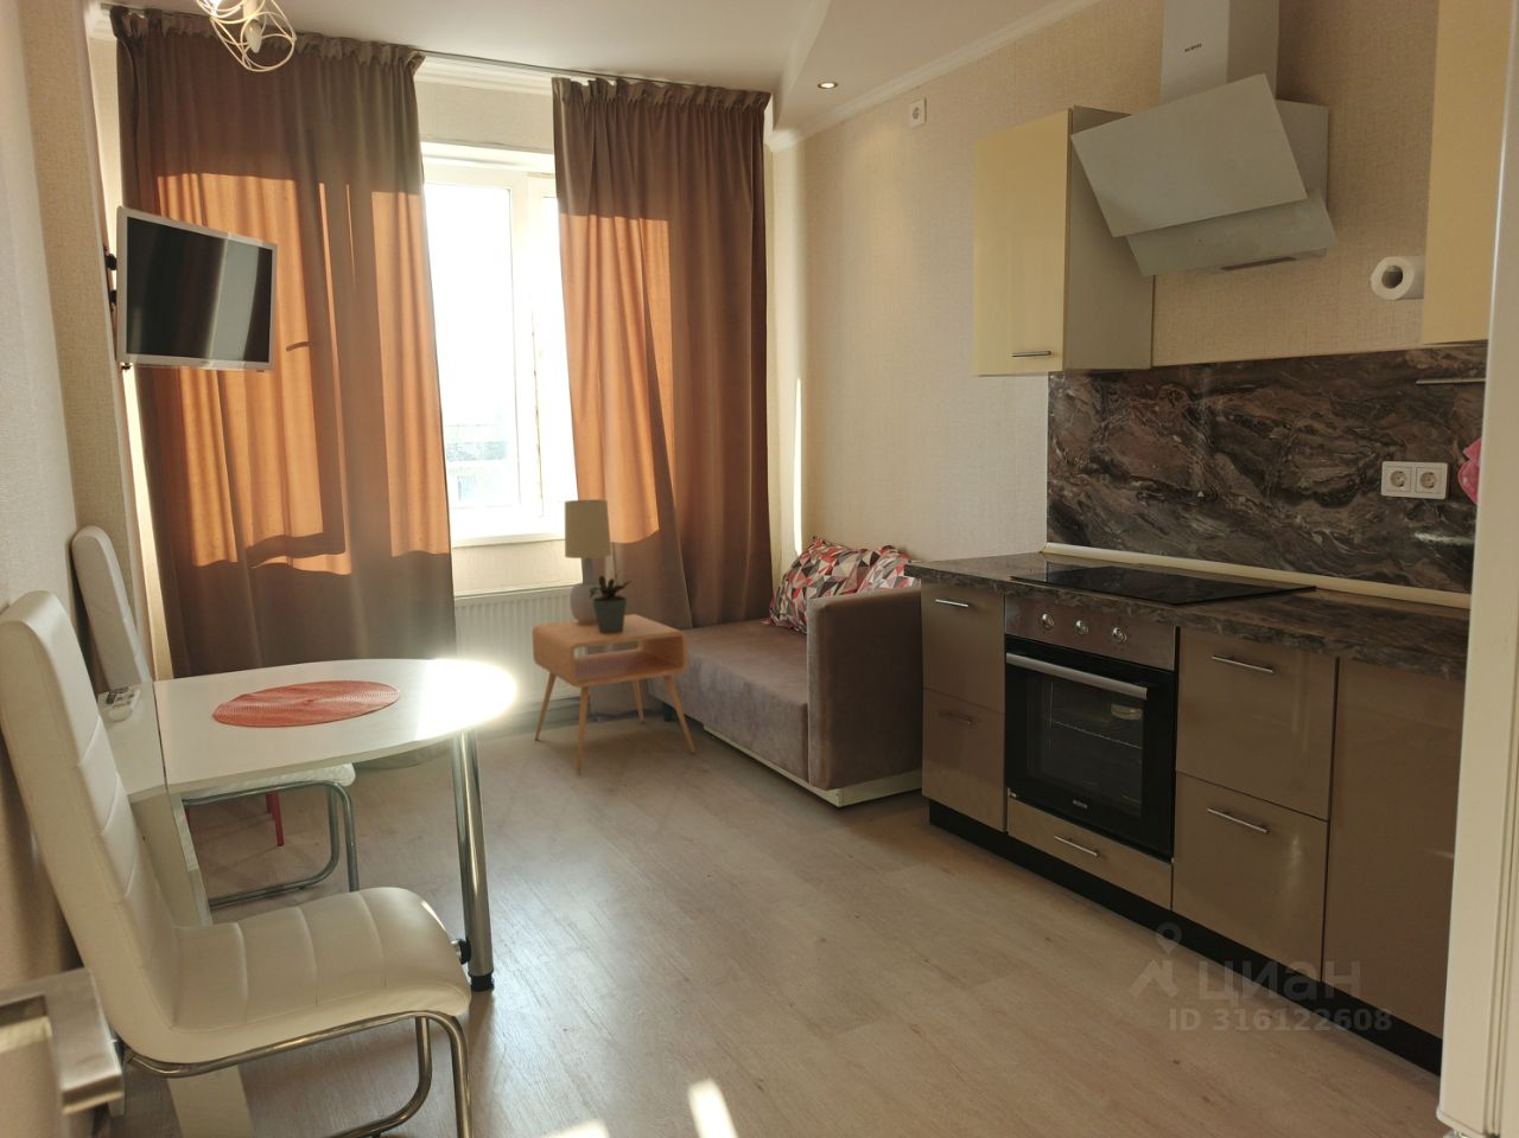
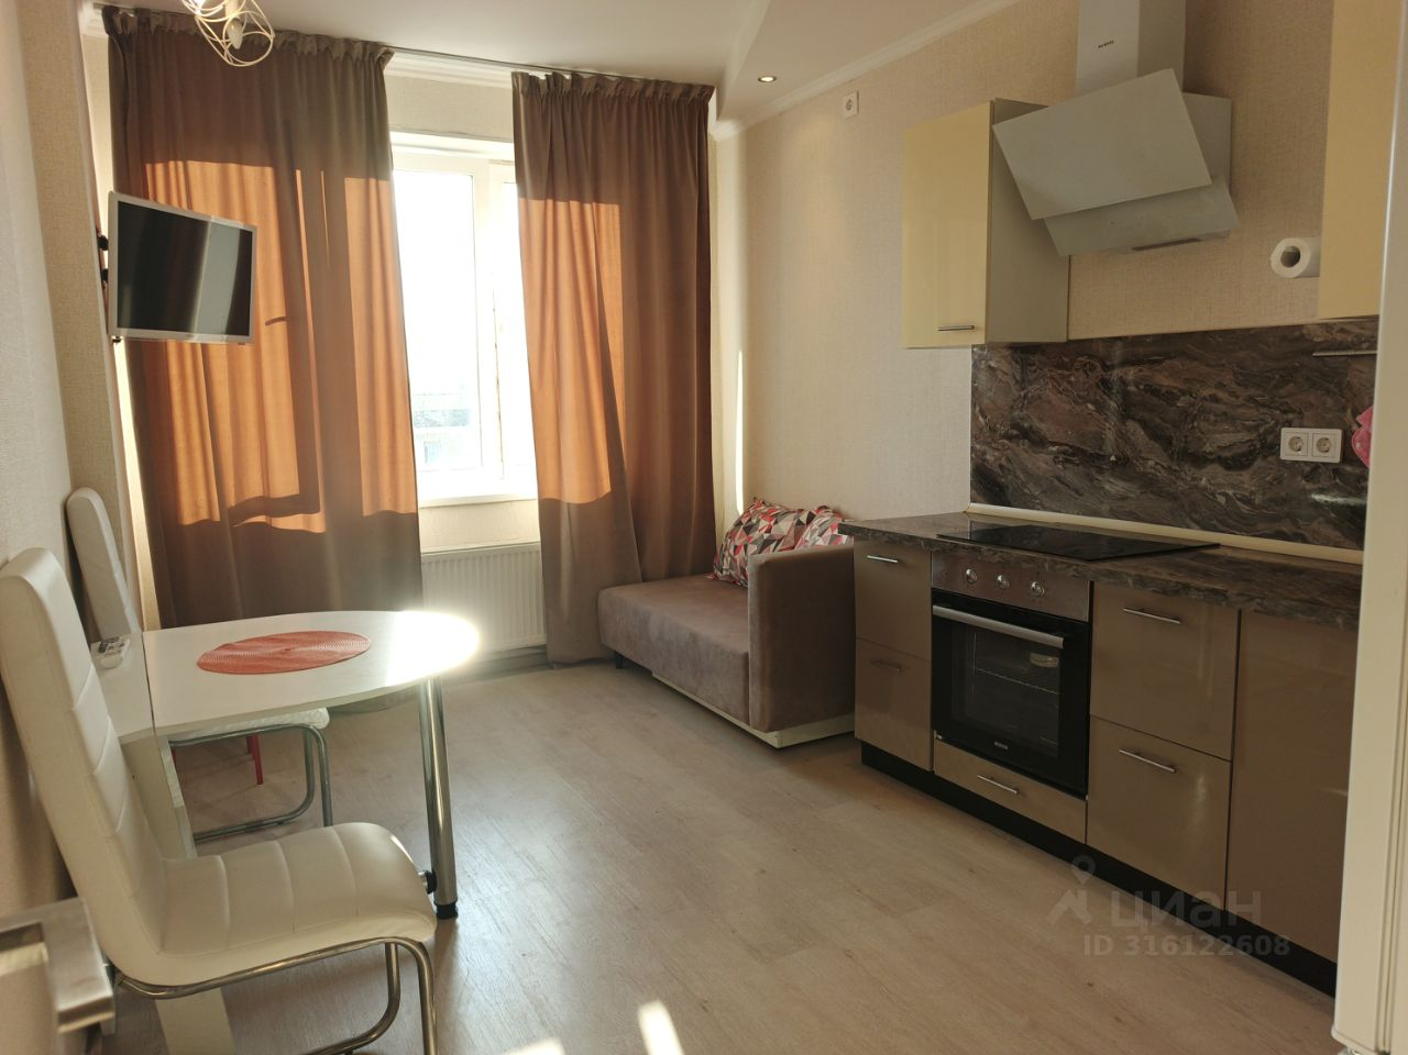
- table lamp [563,497,612,625]
- side table [531,613,696,776]
- potted plant [590,568,634,635]
